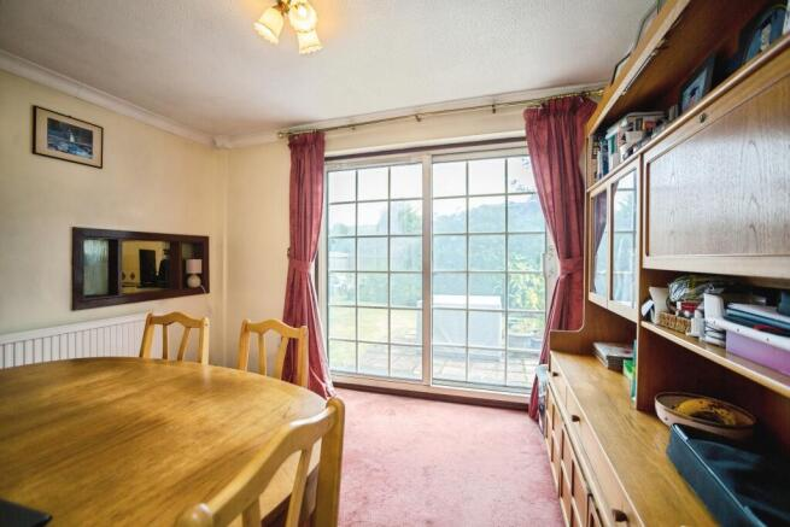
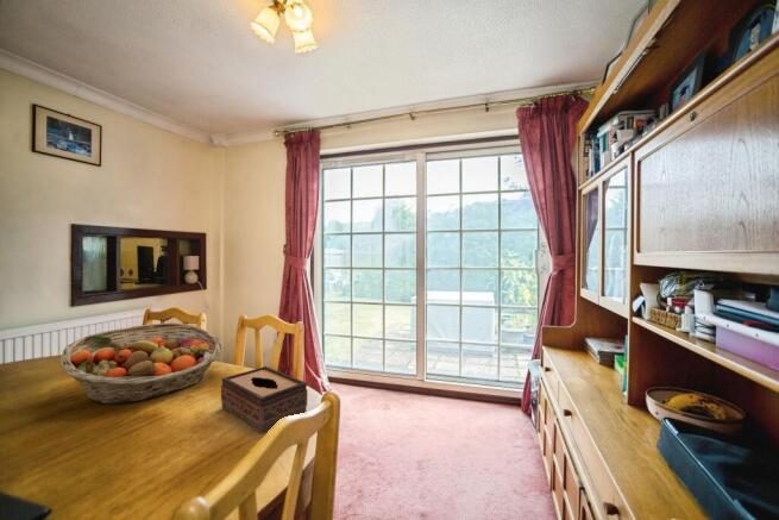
+ tissue box [220,365,308,434]
+ fruit basket [59,321,222,406]
